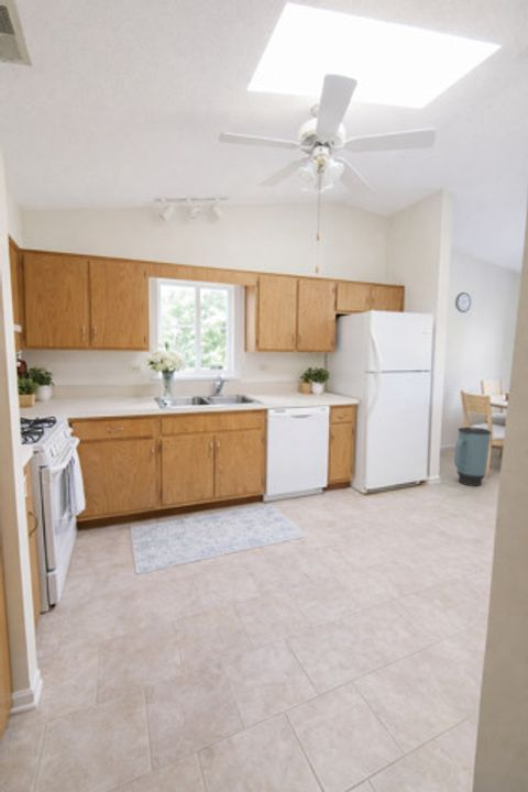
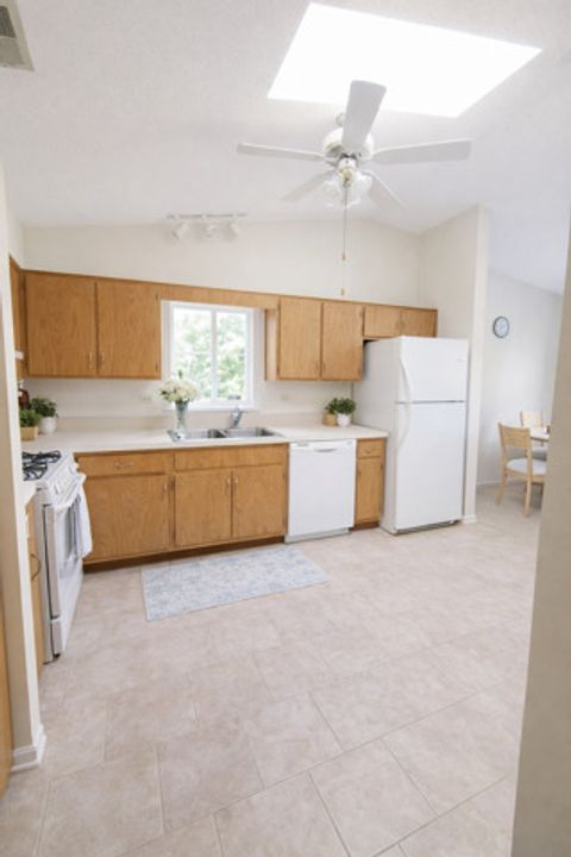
- trash can [453,426,493,487]
